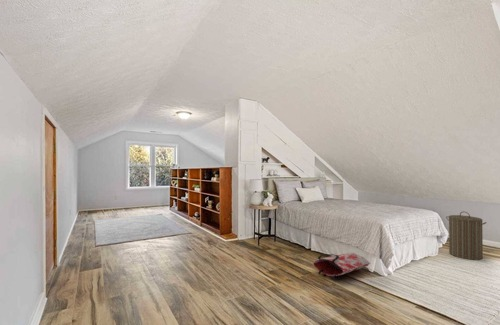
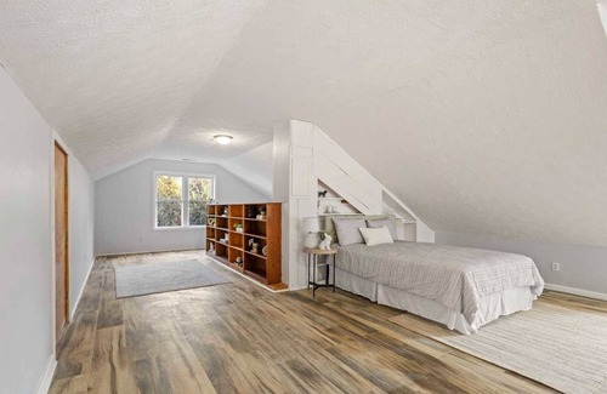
- laundry hamper [445,211,487,261]
- bag [312,252,371,281]
